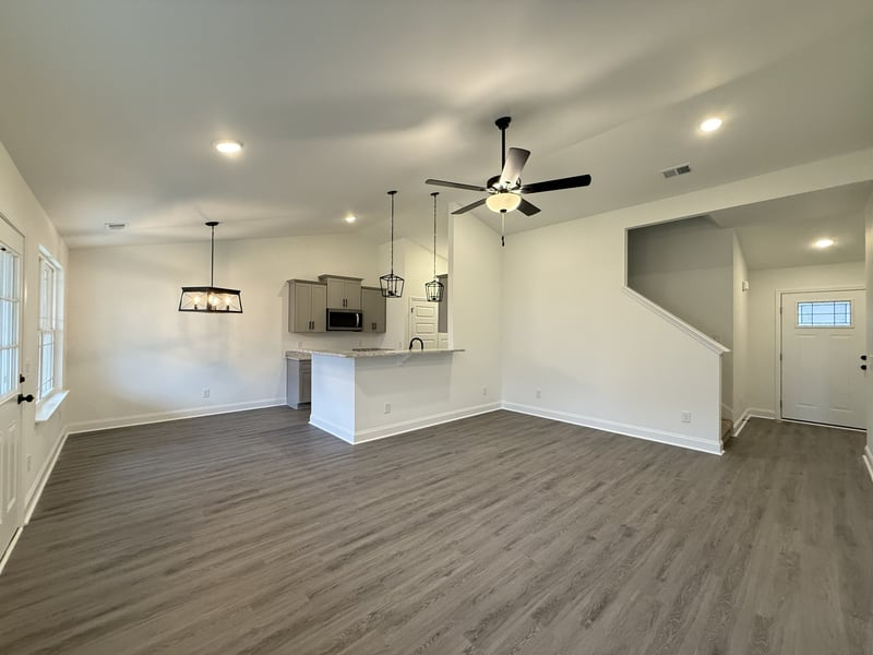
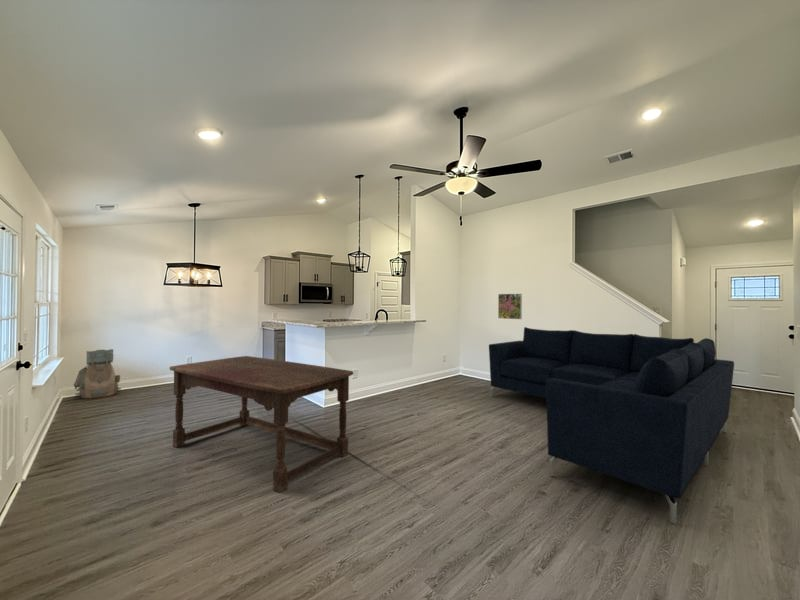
+ sofa [488,326,735,525]
+ dining table [169,355,354,494]
+ backpack [73,348,122,399]
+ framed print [497,293,523,320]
